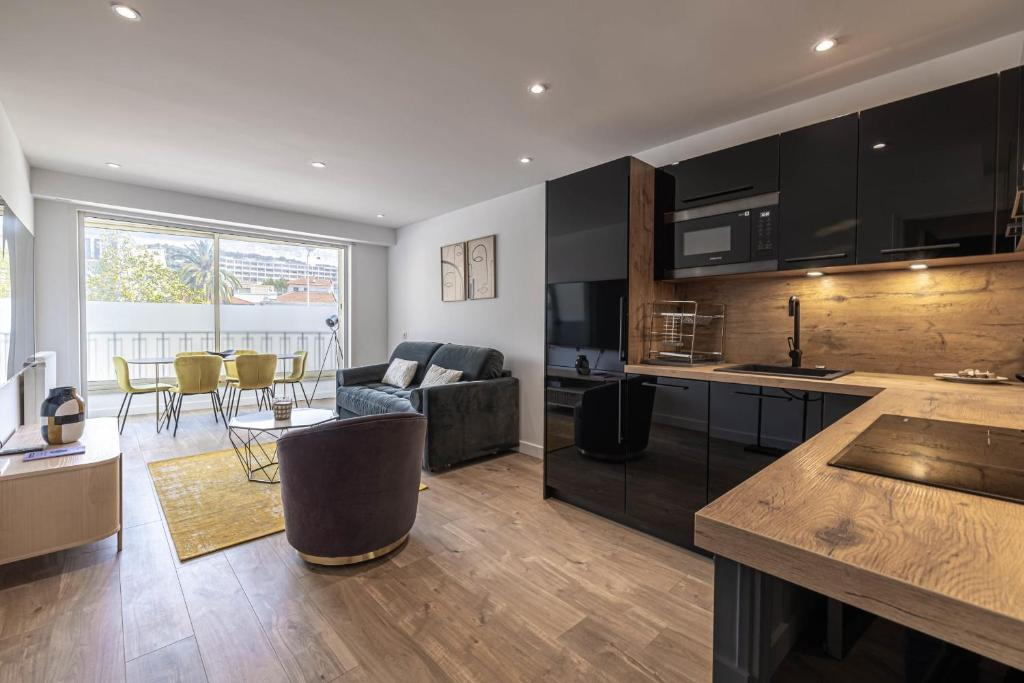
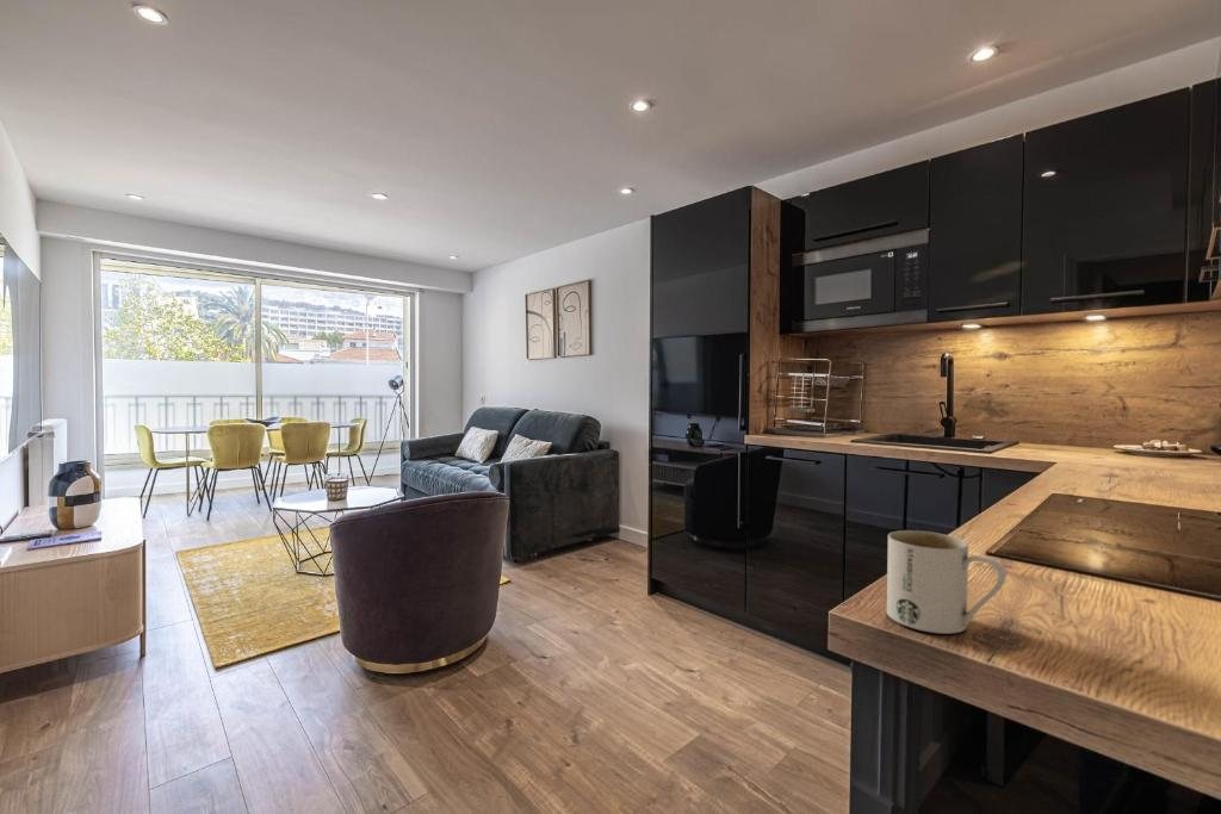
+ mug [886,529,1008,635]
